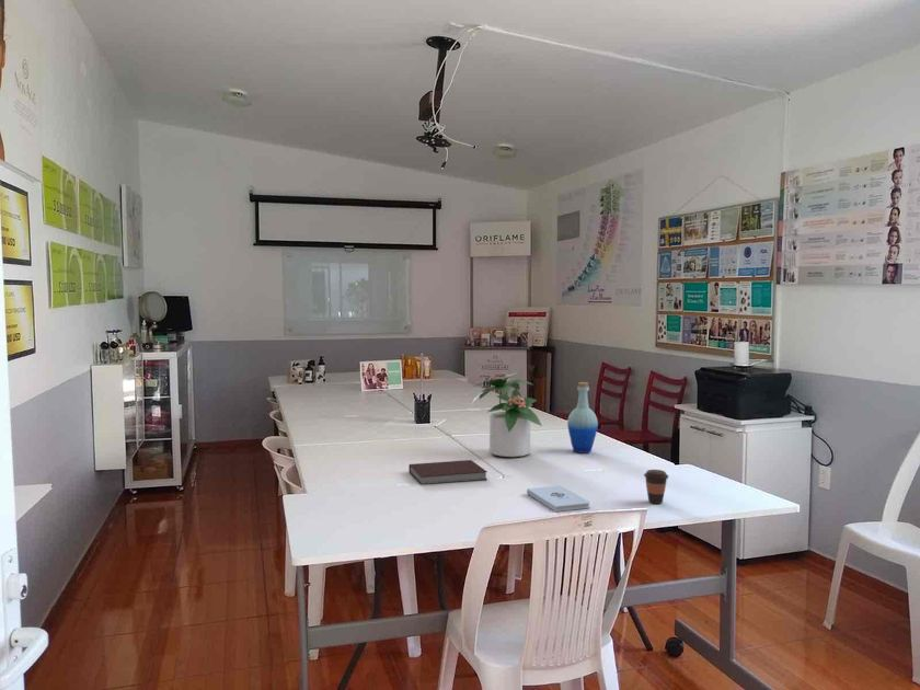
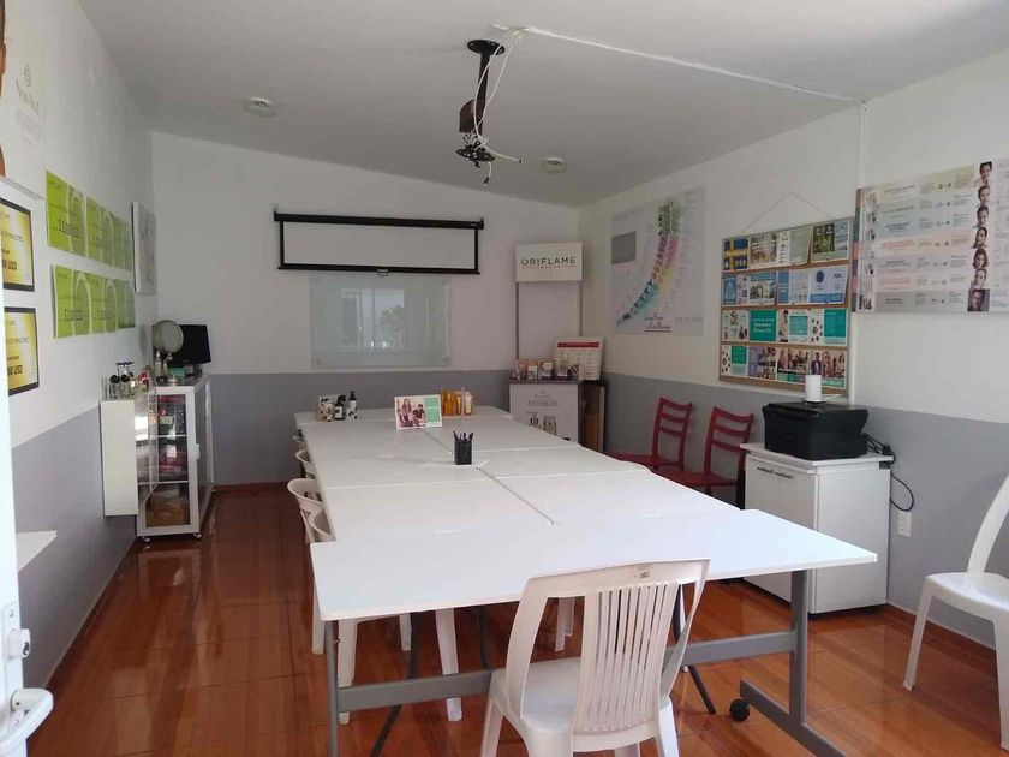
- notebook [407,459,488,486]
- coffee cup [643,469,669,505]
- bottle [566,381,599,455]
- potted plant [471,370,543,459]
- notepad [526,485,591,513]
